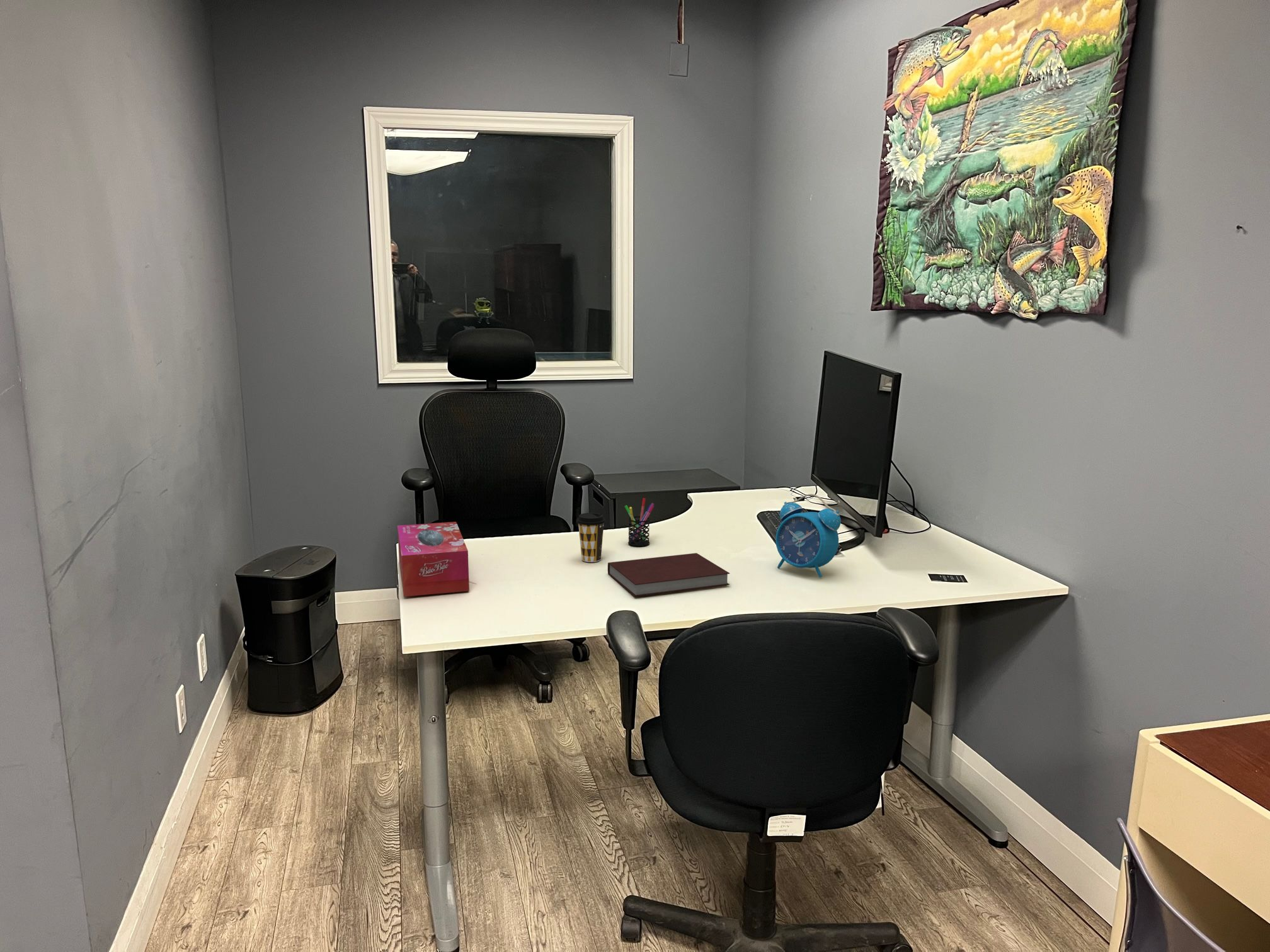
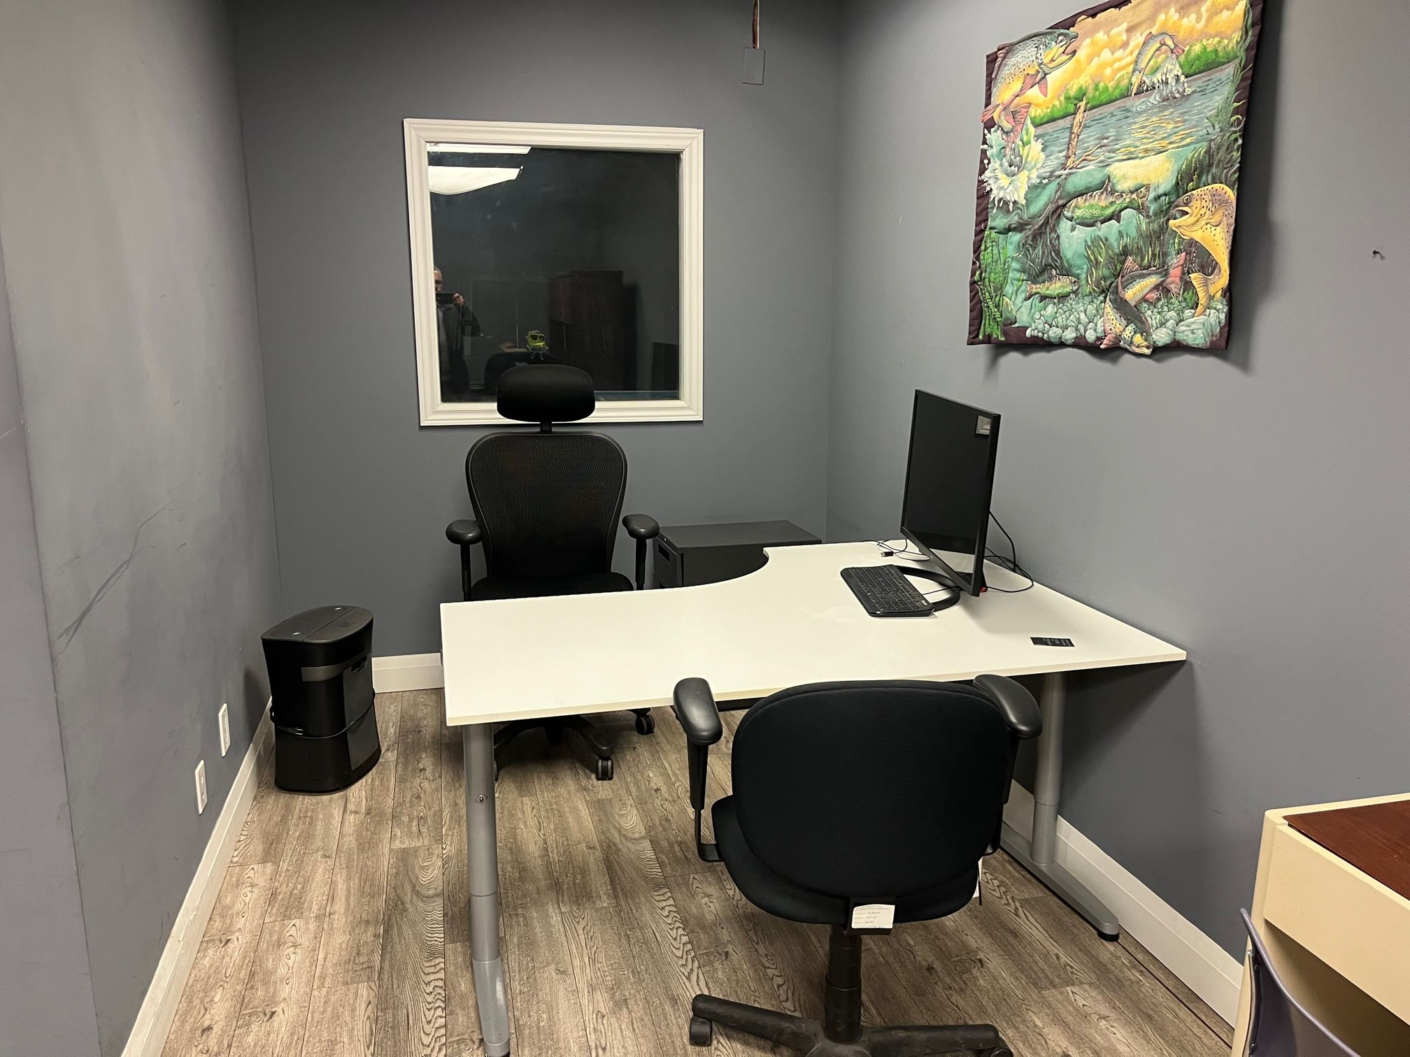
- pen holder [624,497,655,547]
- coffee cup [576,512,606,563]
- alarm clock [775,493,842,578]
- notebook [607,552,730,598]
- tissue box [397,521,470,597]
